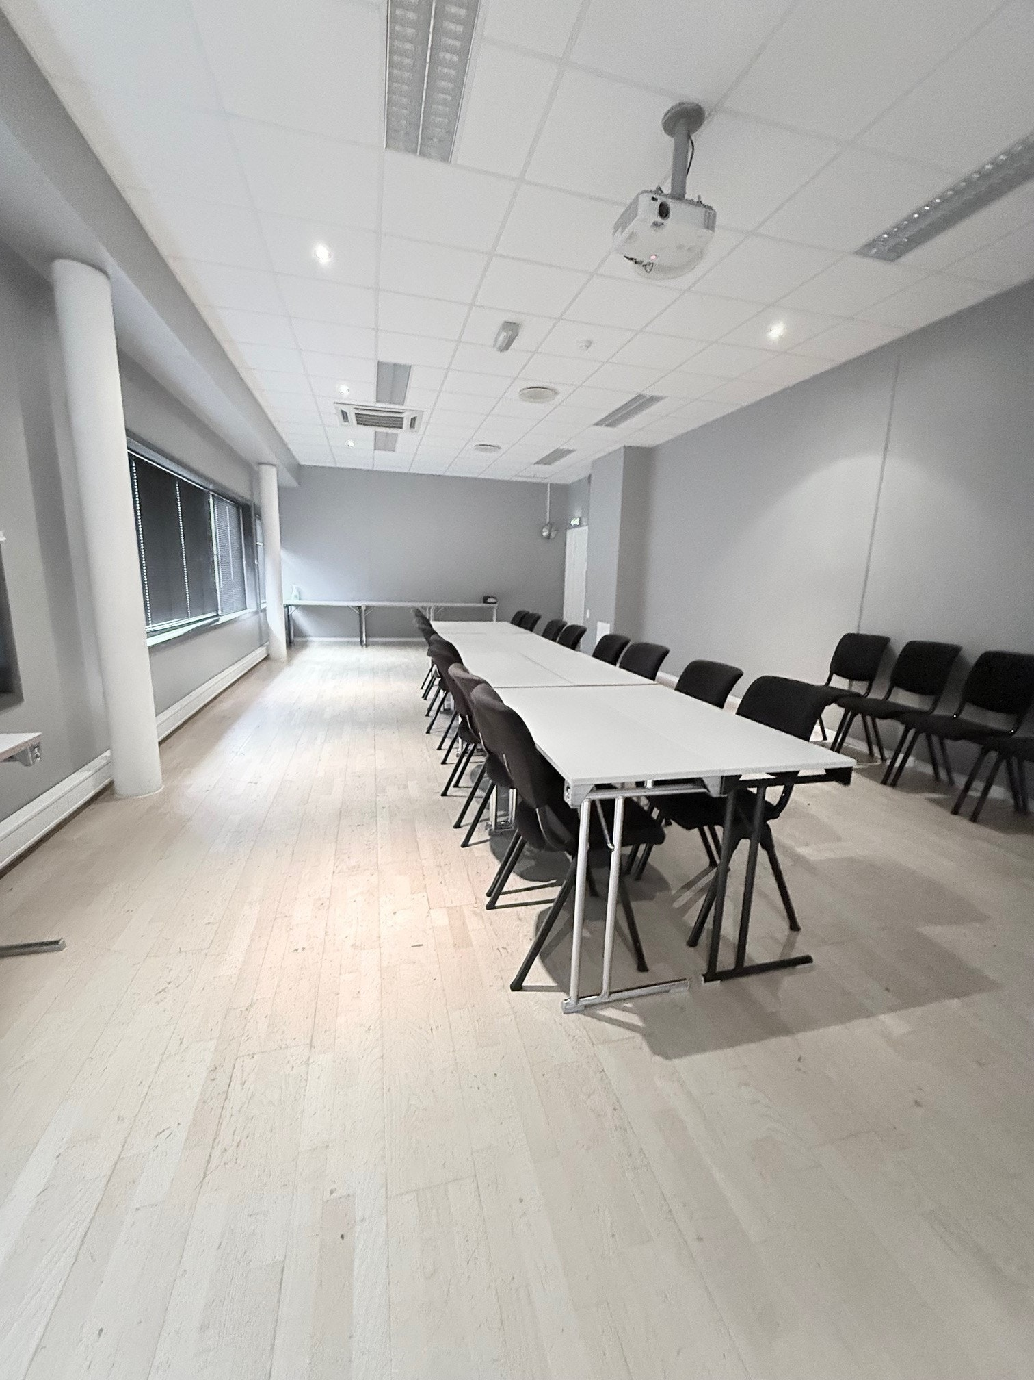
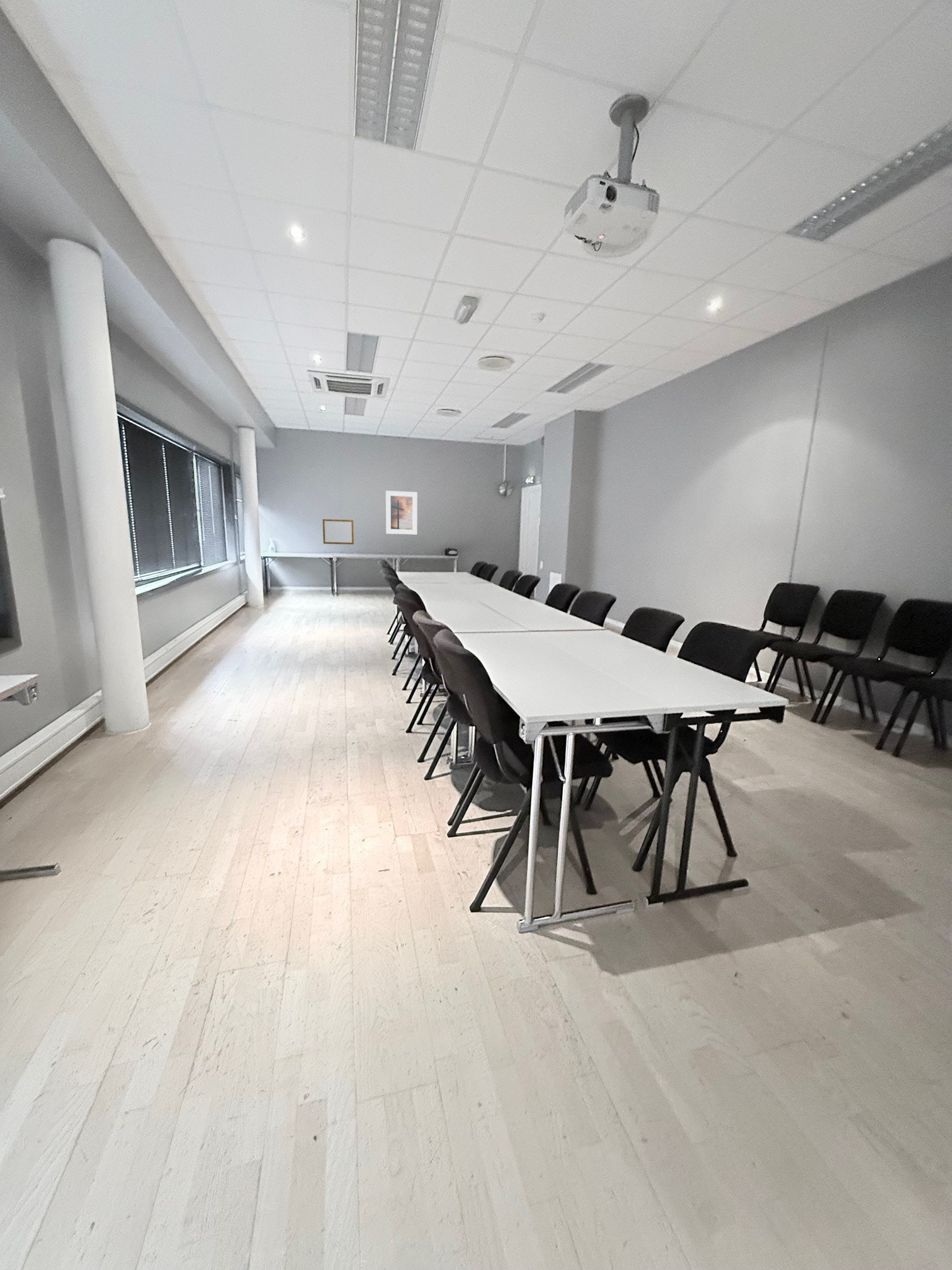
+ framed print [385,490,418,535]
+ writing board [322,518,354,545]
